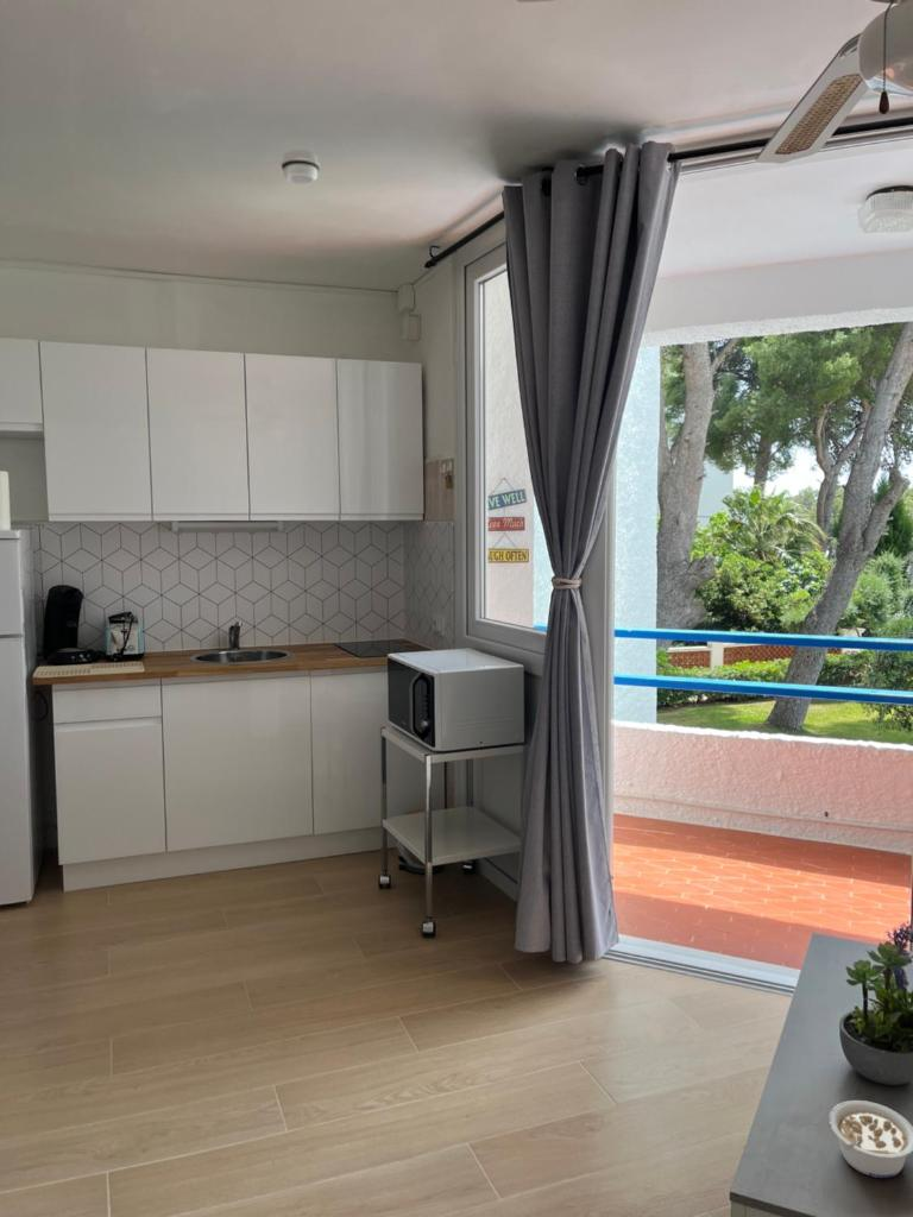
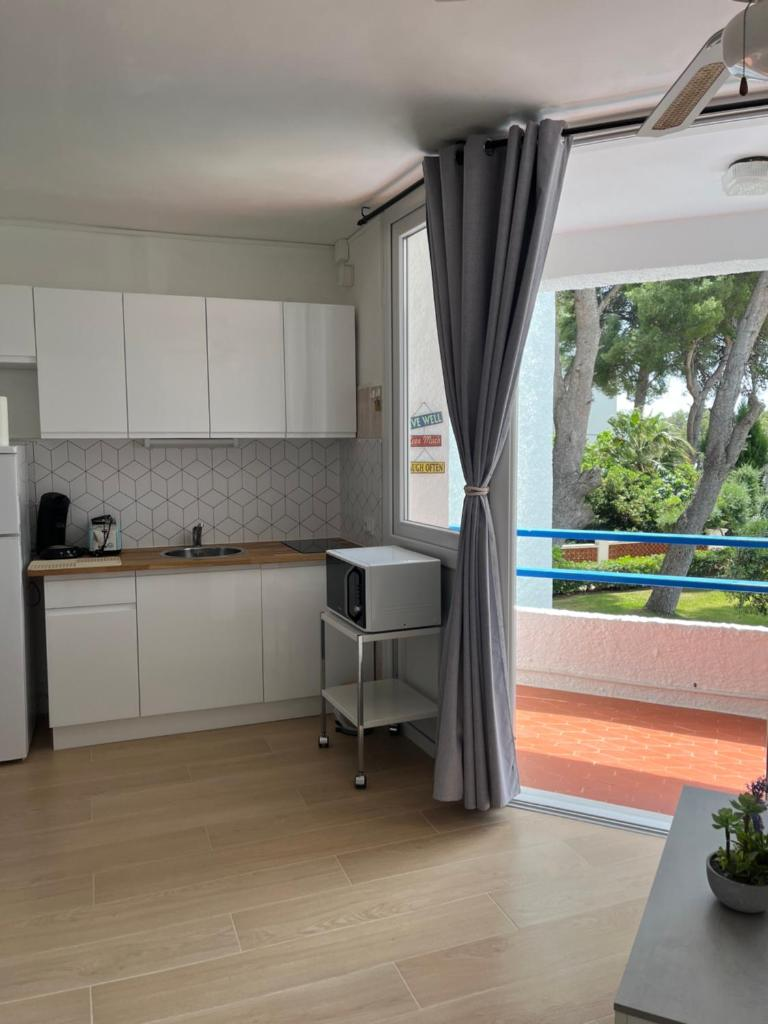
- legume [827,1099,913,1179]
- smoke detector [279,149,321,185]
